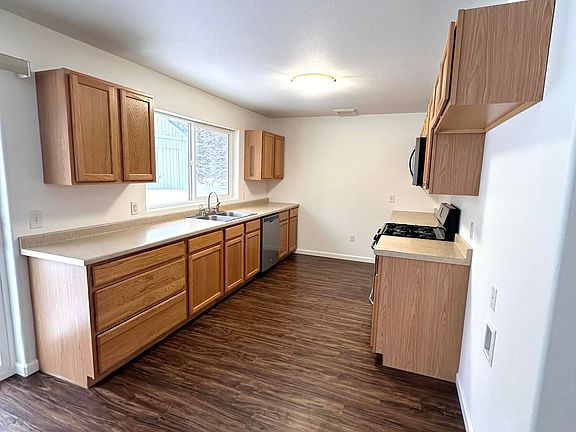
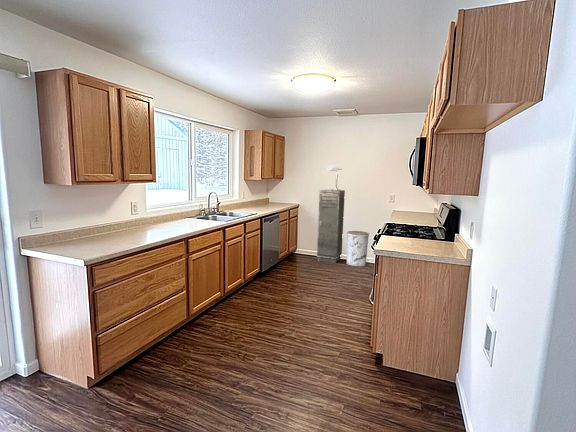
+ lamp [325,165,343,191]
+ storage cabinet [316,189,346,264]
+ trash can [346,230,370,267]
